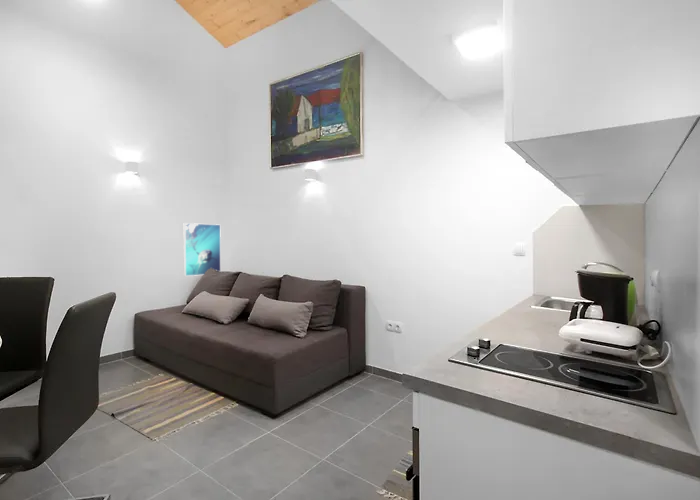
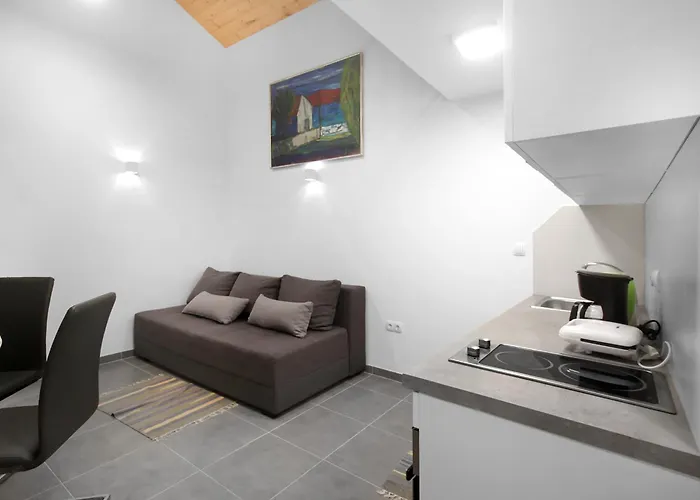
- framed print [183,222,222,277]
